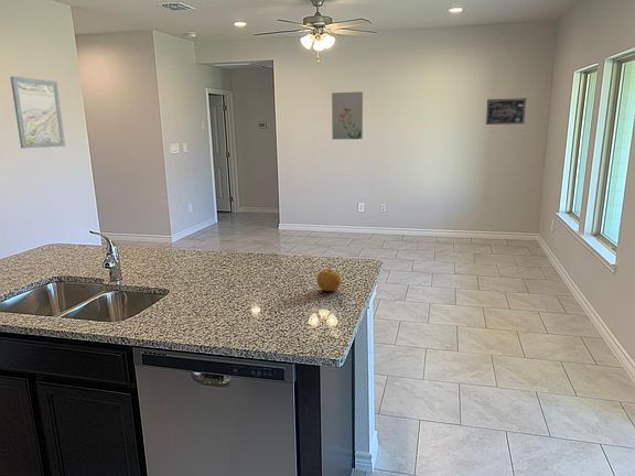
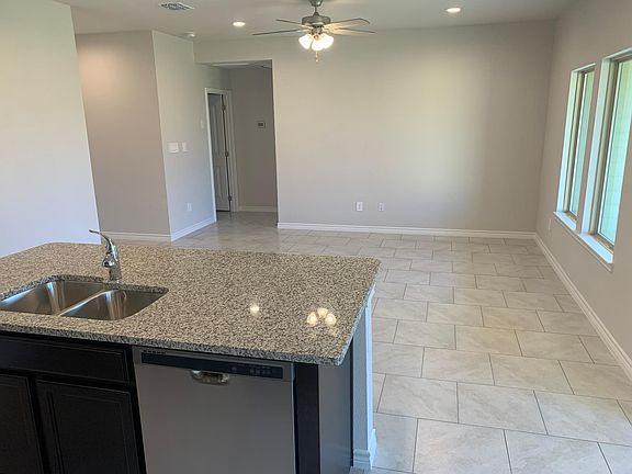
- wall art [331,90,364,140]
- fruit [316,266,342,292]
- wall art [10,75,66,150]
- wall art [485,97,527,126]
